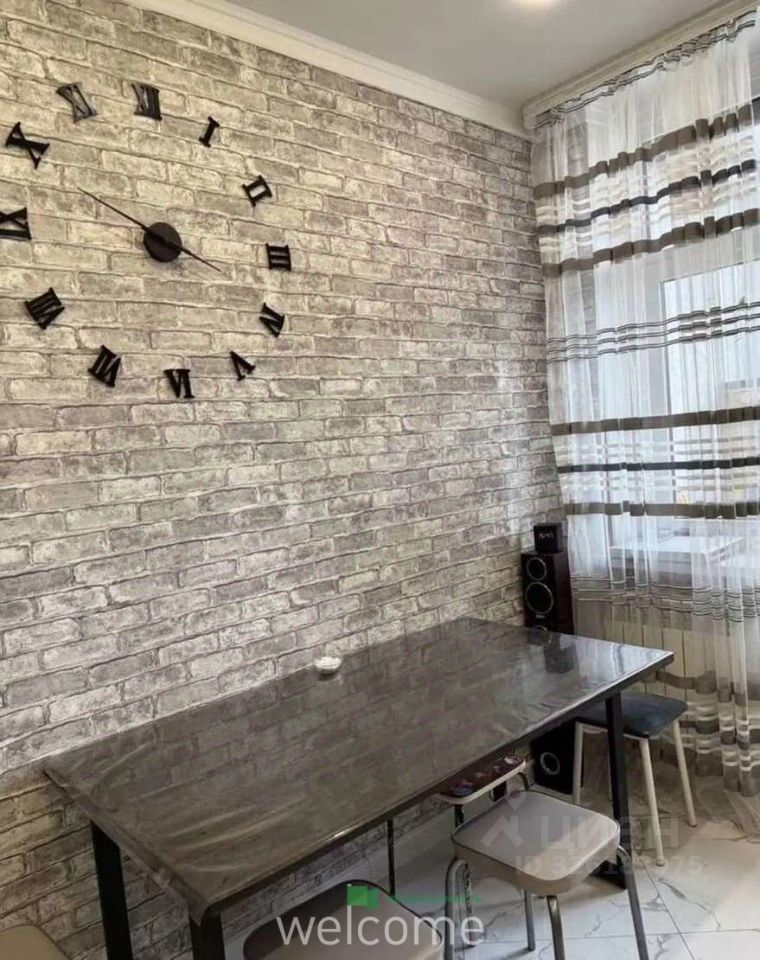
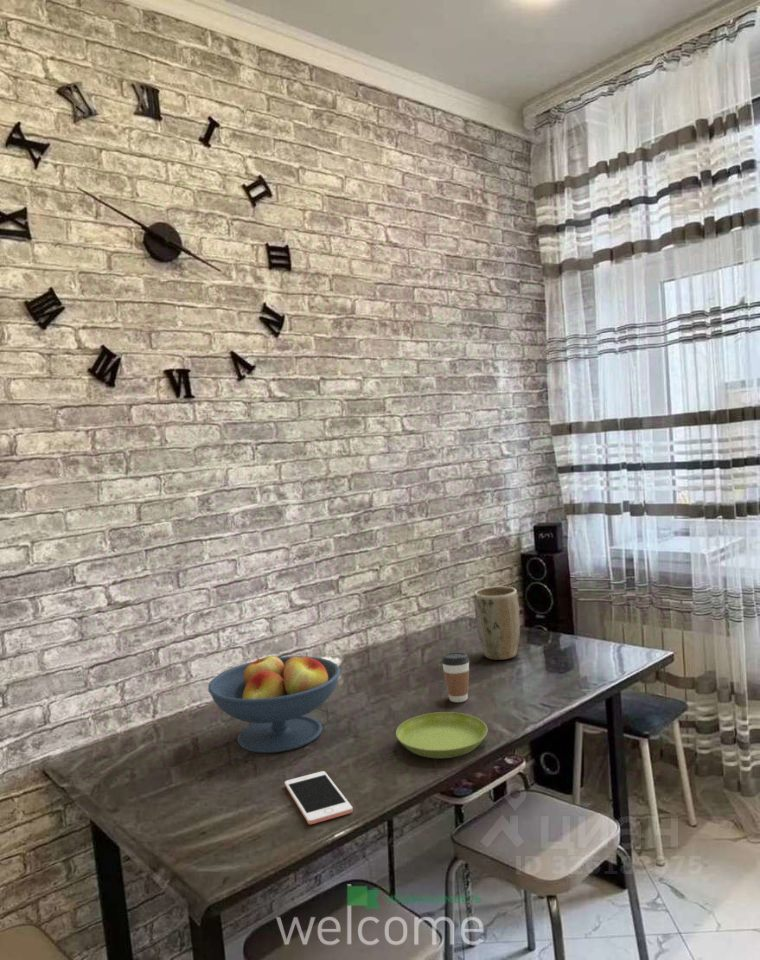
+ saucer [395,711,489,759]
+ cell phone [284,770,354,825]
+ plant pot [473,585,521,661]
+ fruit bowl [207,652,341,754]
+ coffee cup [441,651,470,703]
